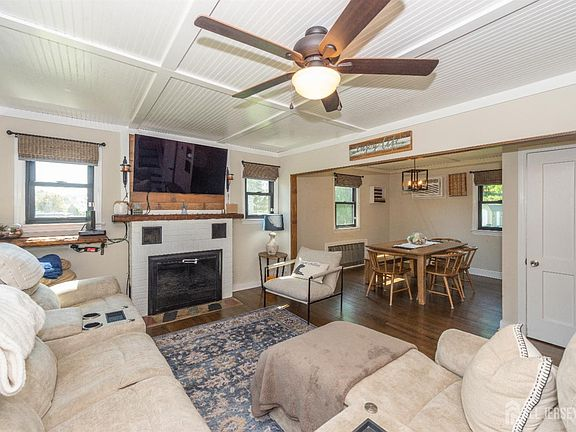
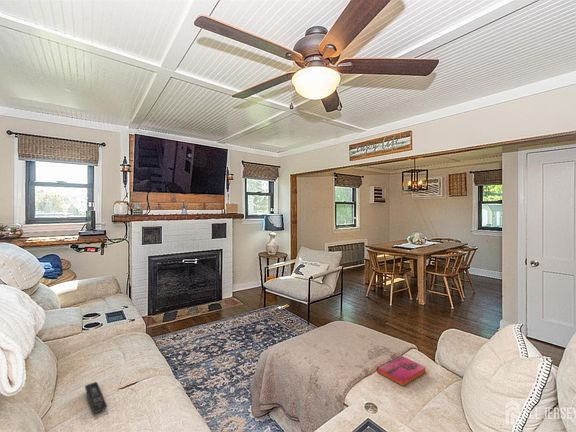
+ remote control [84,381,108,414]
+ hardback book [376,354,427,387]
